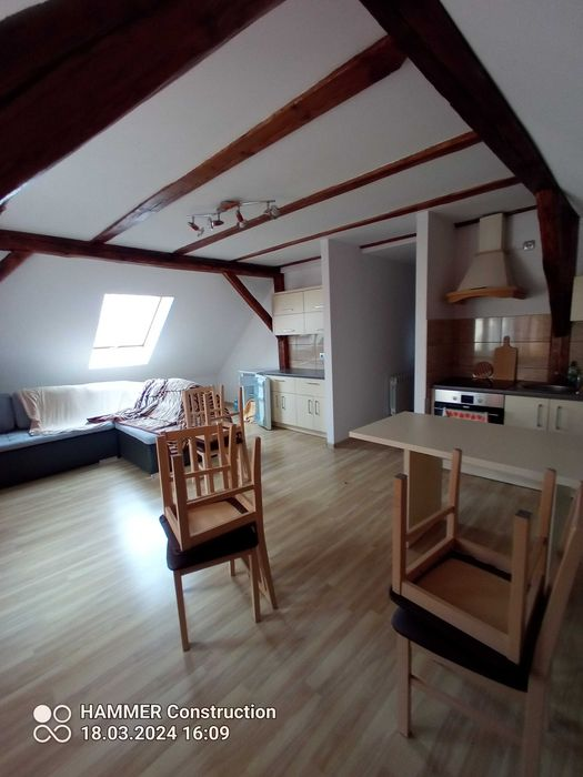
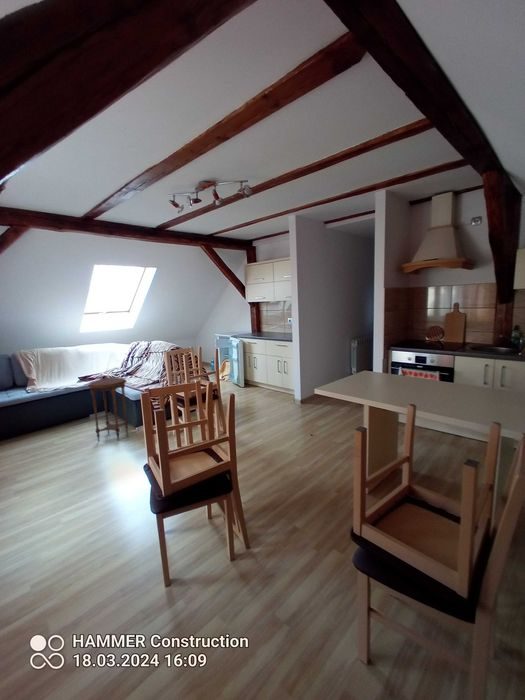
+ side table [87,377,129,442]
